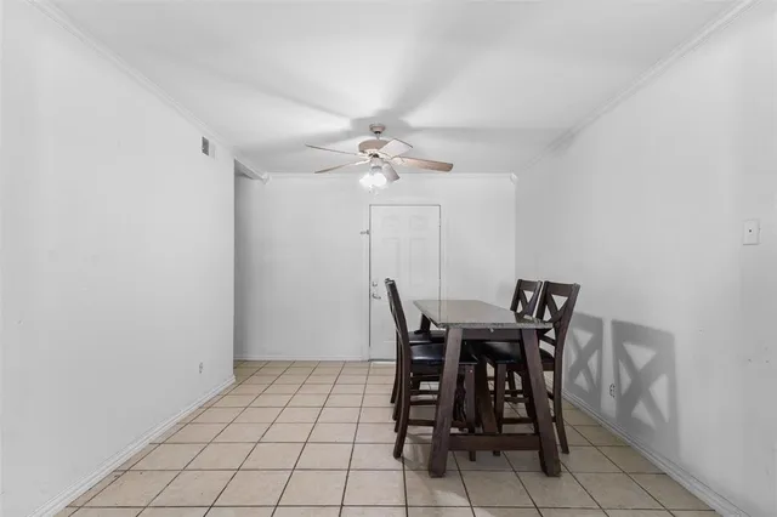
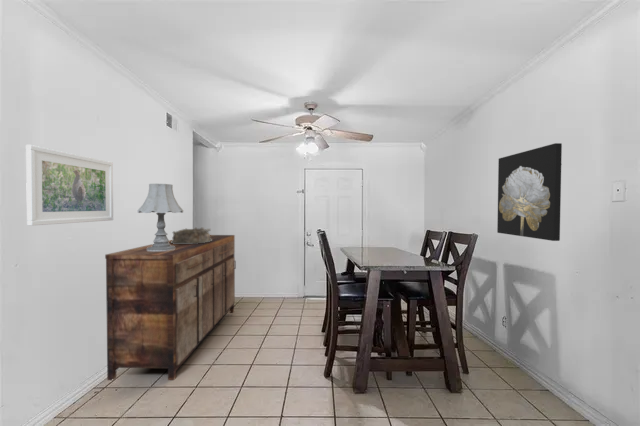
+ table lamp [136,183,184,251]
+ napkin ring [171,226,212,244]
+ sideboard [104,234,237,381]
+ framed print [25,144,114,227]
+ wall art [496,142,563,242]
